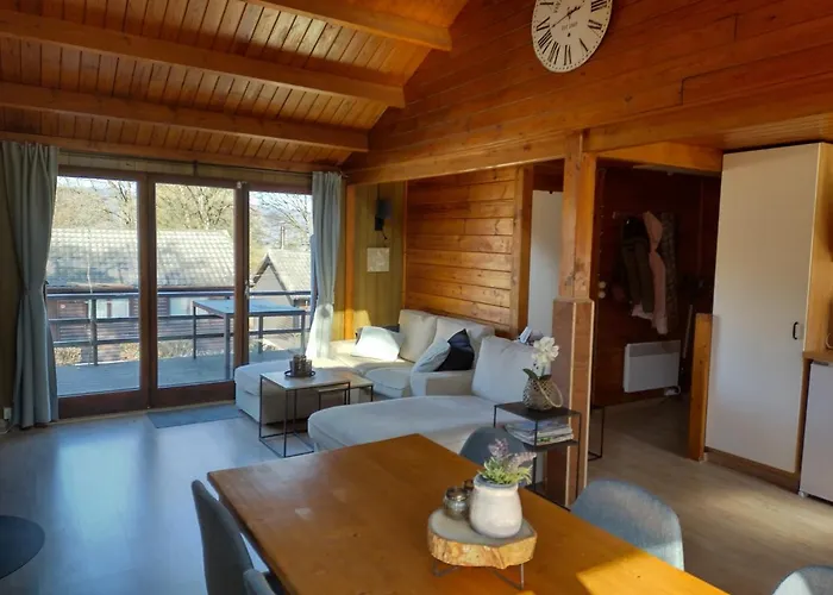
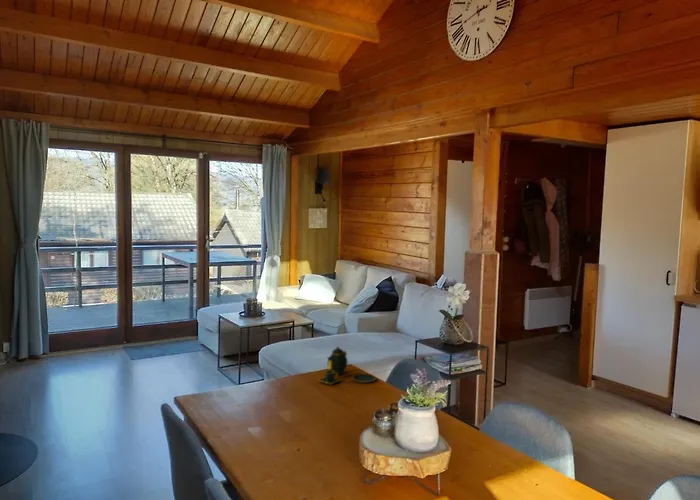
+ teapot [317,345,377,386]
